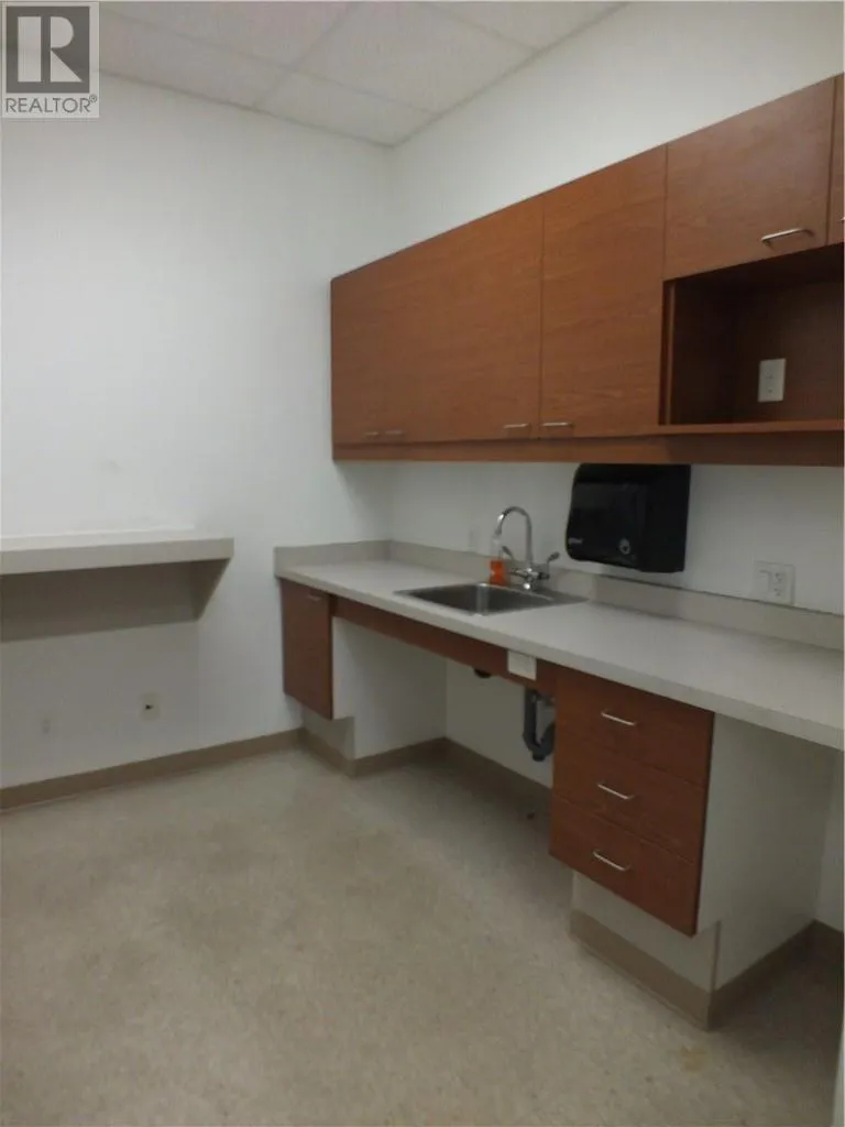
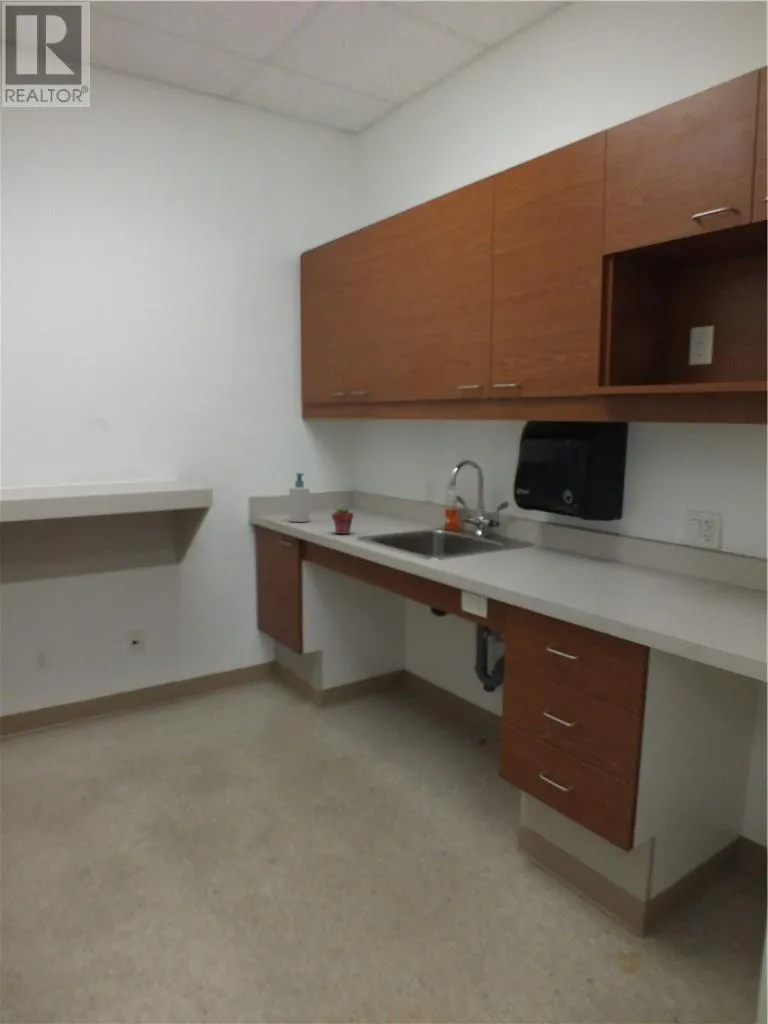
+ soap bottle [288,472,311,523]
+ potted succulent [331,504,354,535]
